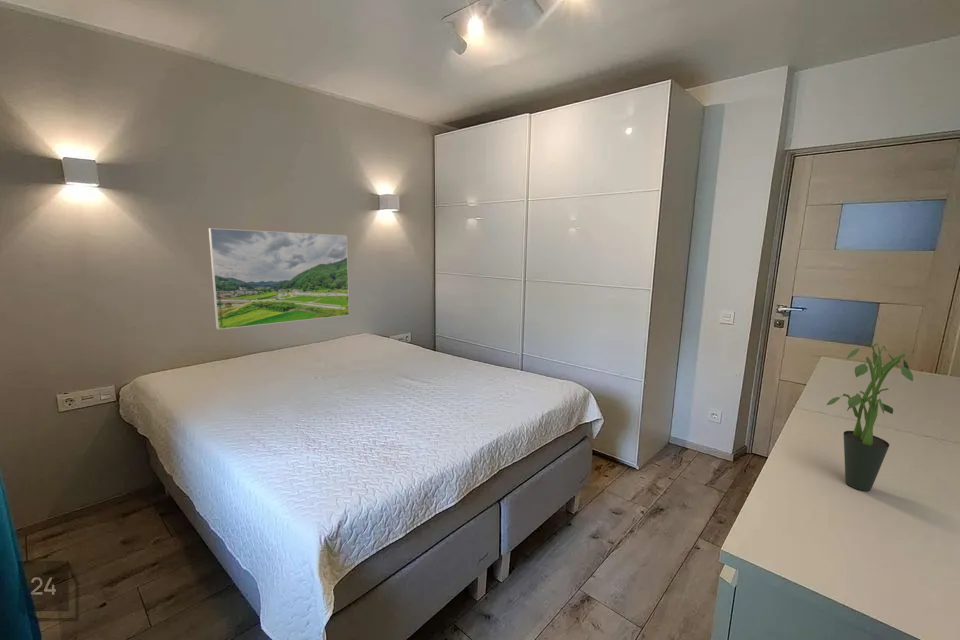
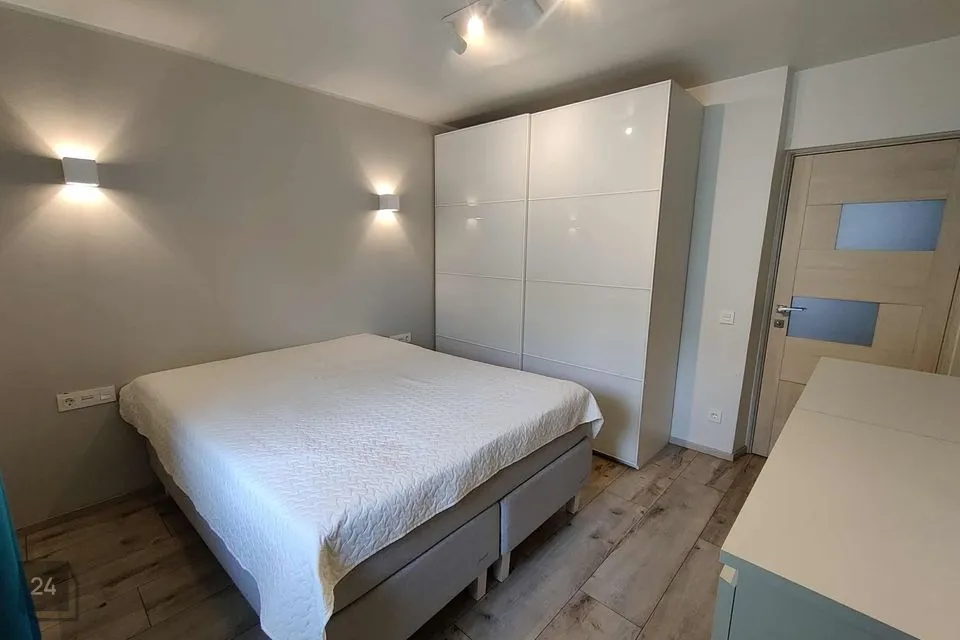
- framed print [207,227,350,331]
- potted plant [826,341,914,492]
